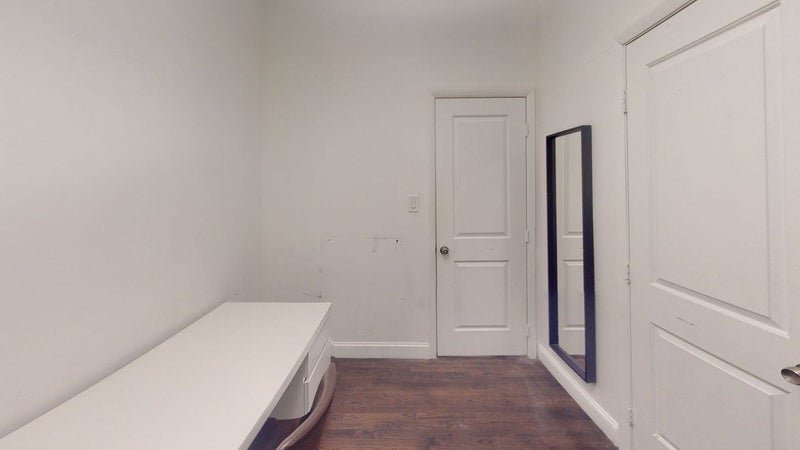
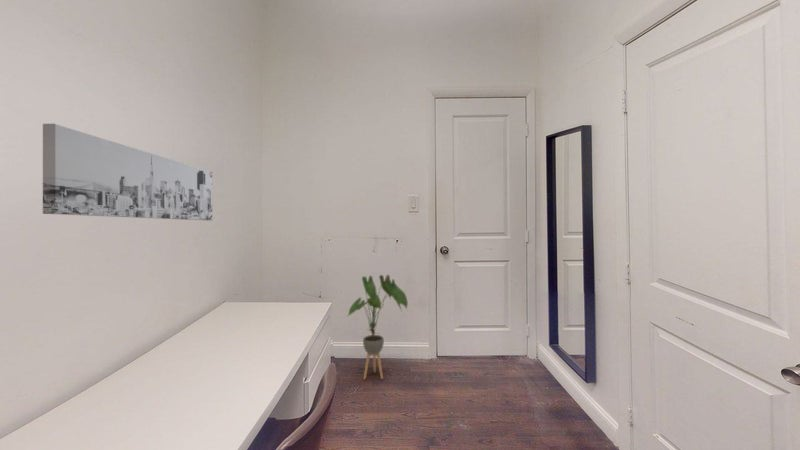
+ house plant [347,274,409,380]
+ wall art [42,123,213,222]
